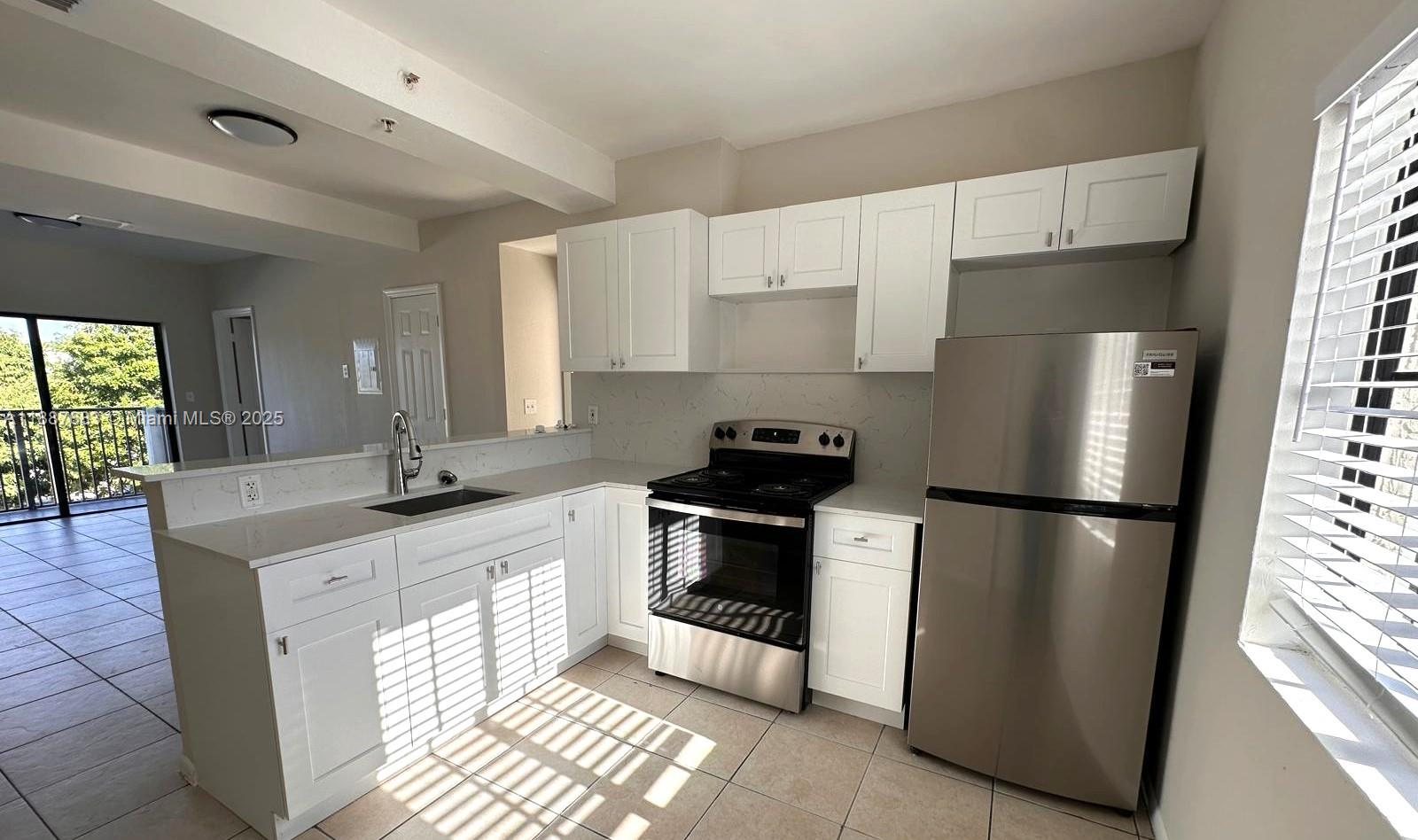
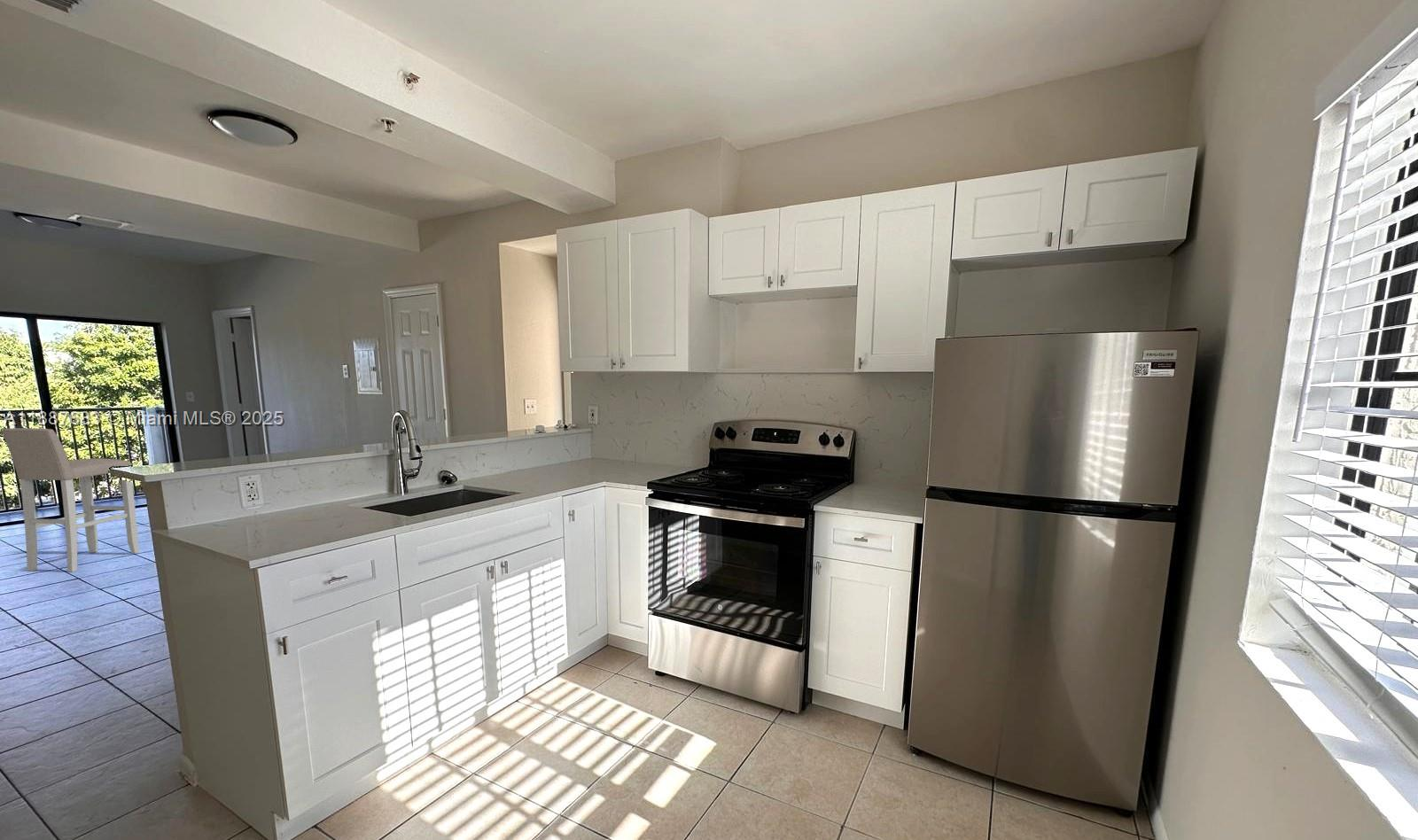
+ bar stool [1,427,141,573]
